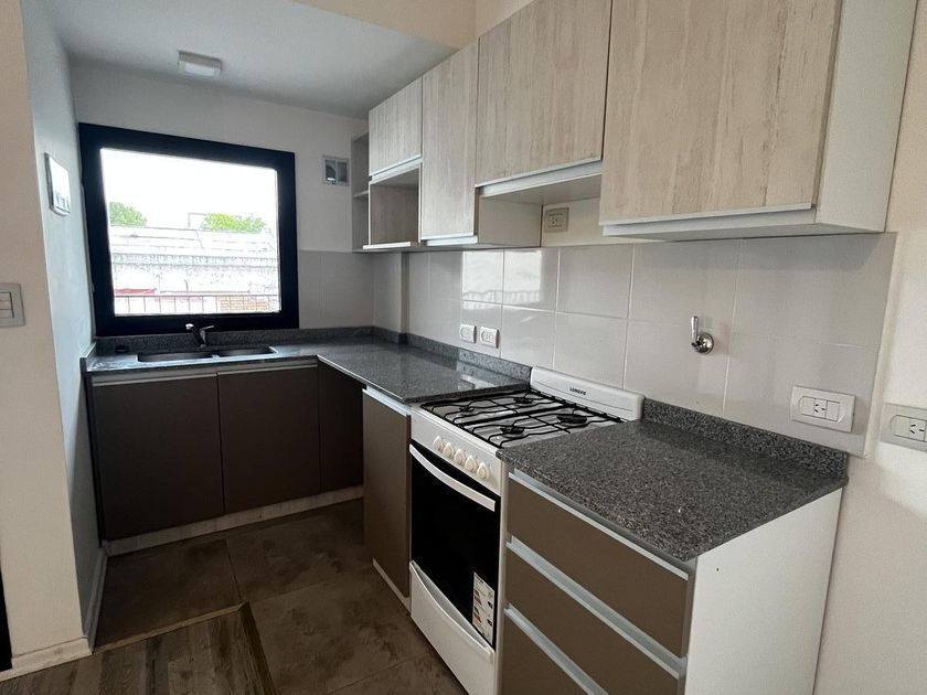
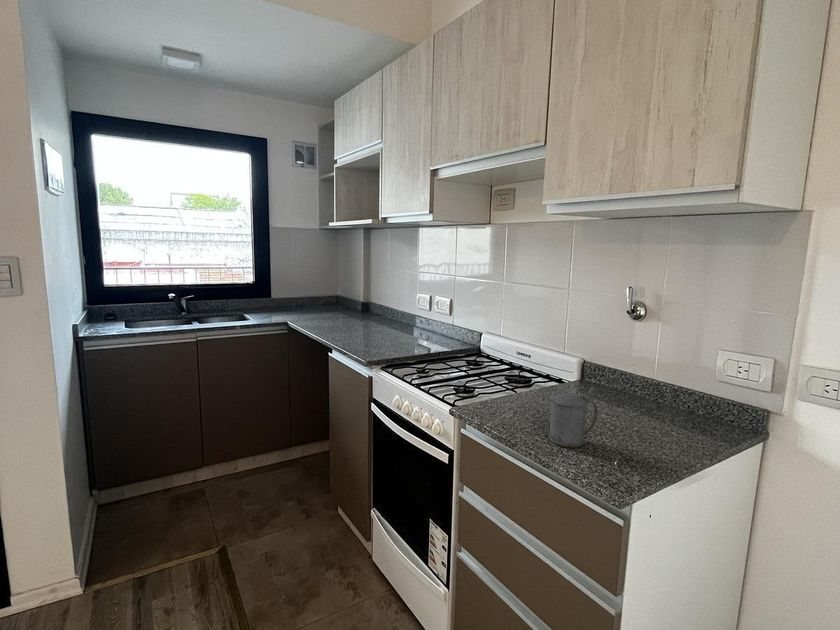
+ beer stein [547,386,599,449]
